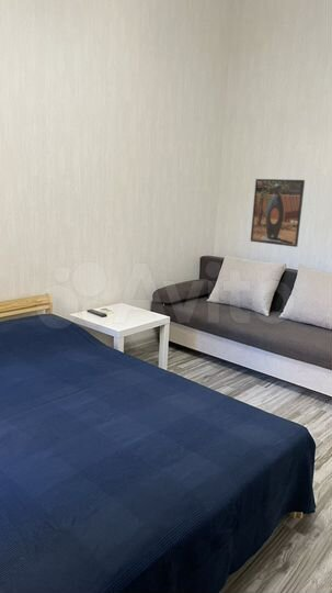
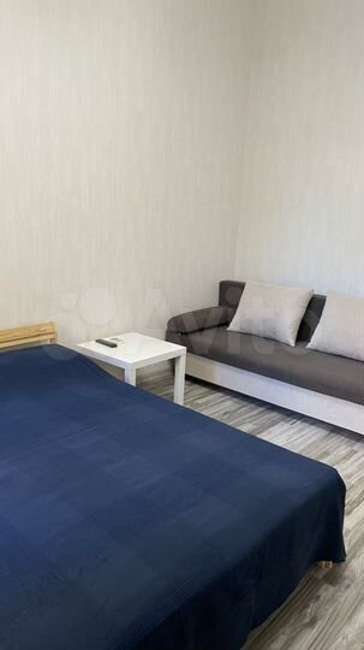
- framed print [250,178,306,248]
